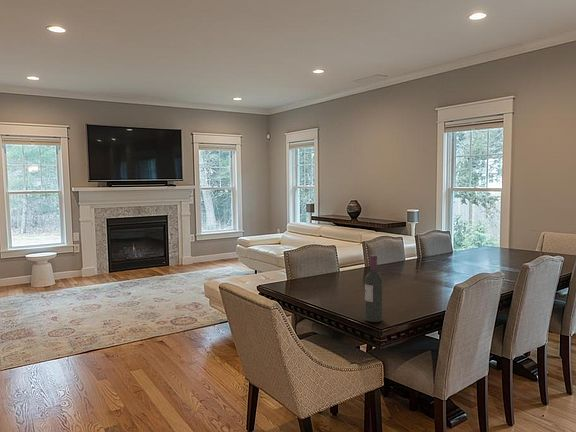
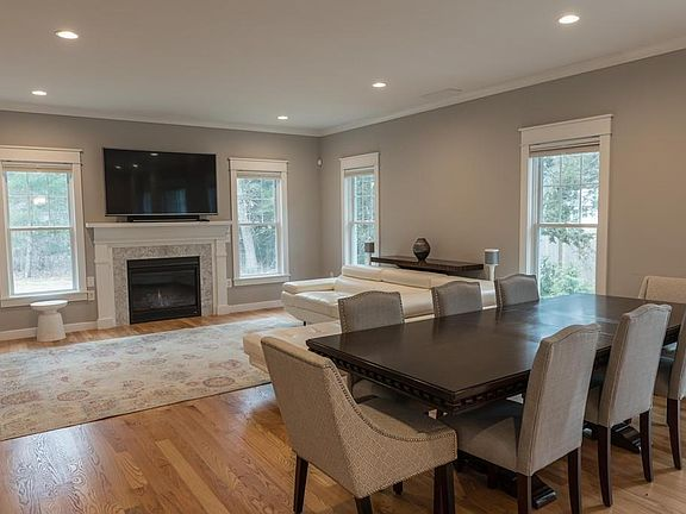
- wine bottle [364,254,383,323]
